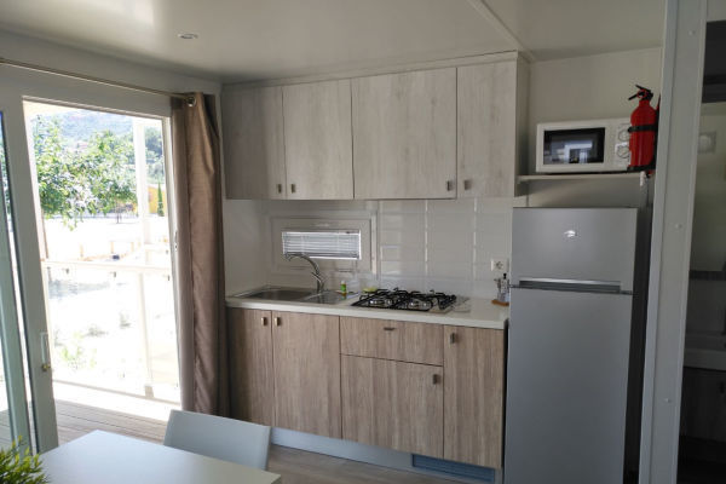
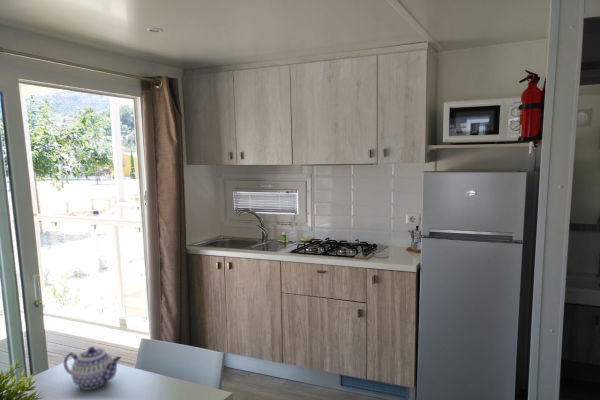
+ teapot [63,346,122,391]
